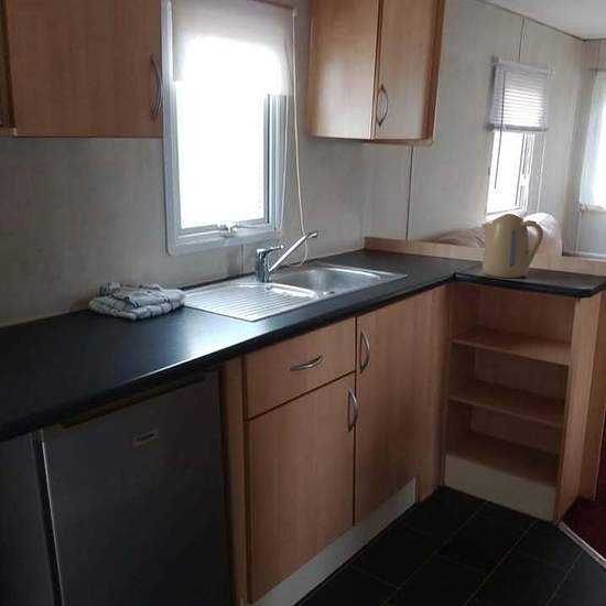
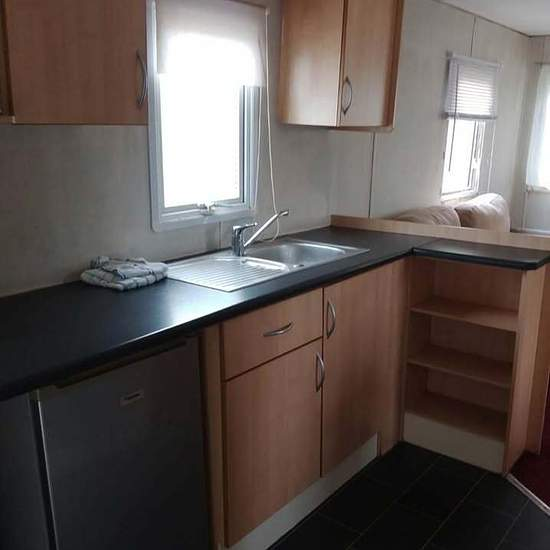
- kettle [480,212,544,279]
